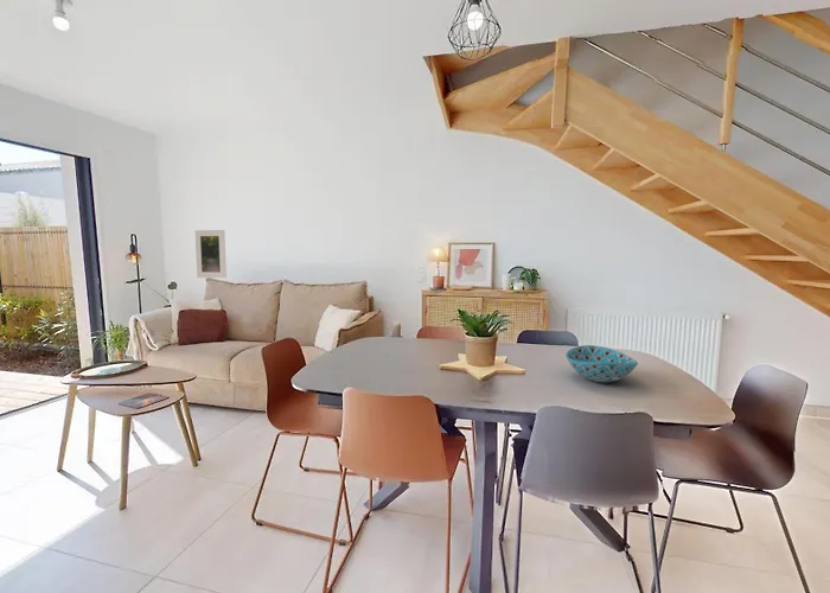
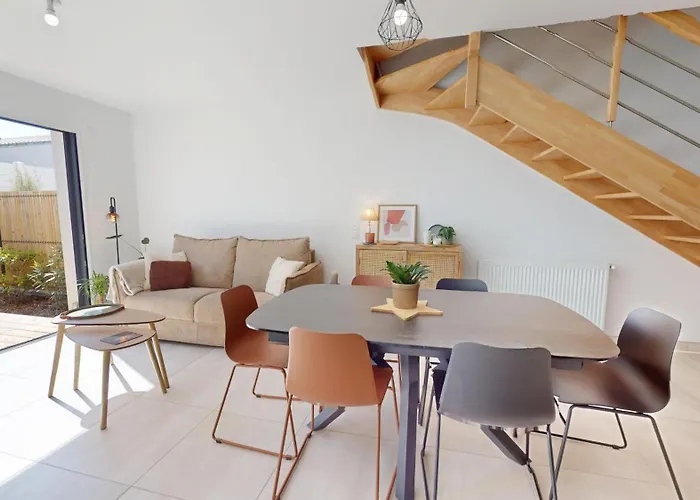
- bowl [564,344,639,384]
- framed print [194,229,228,279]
